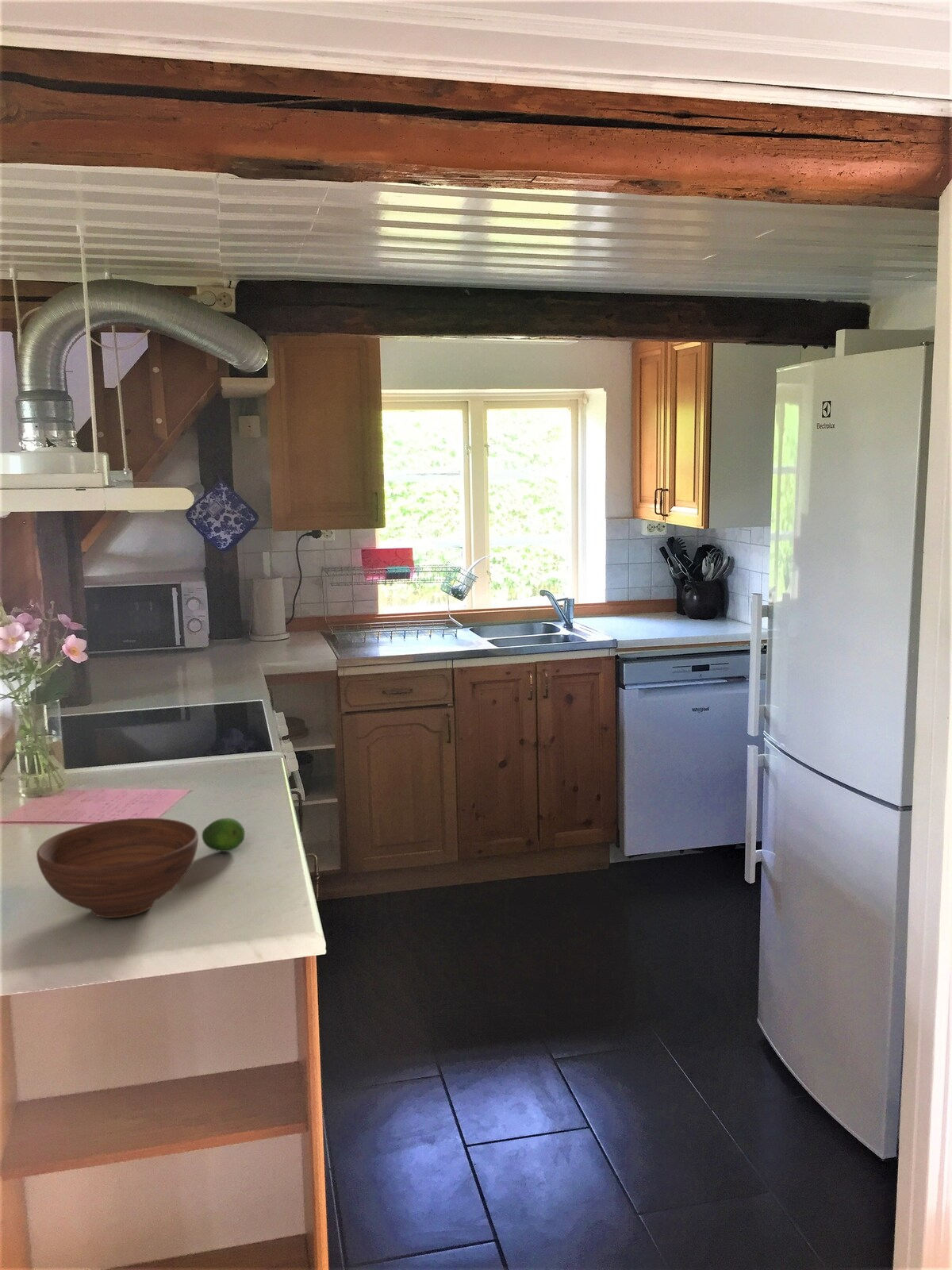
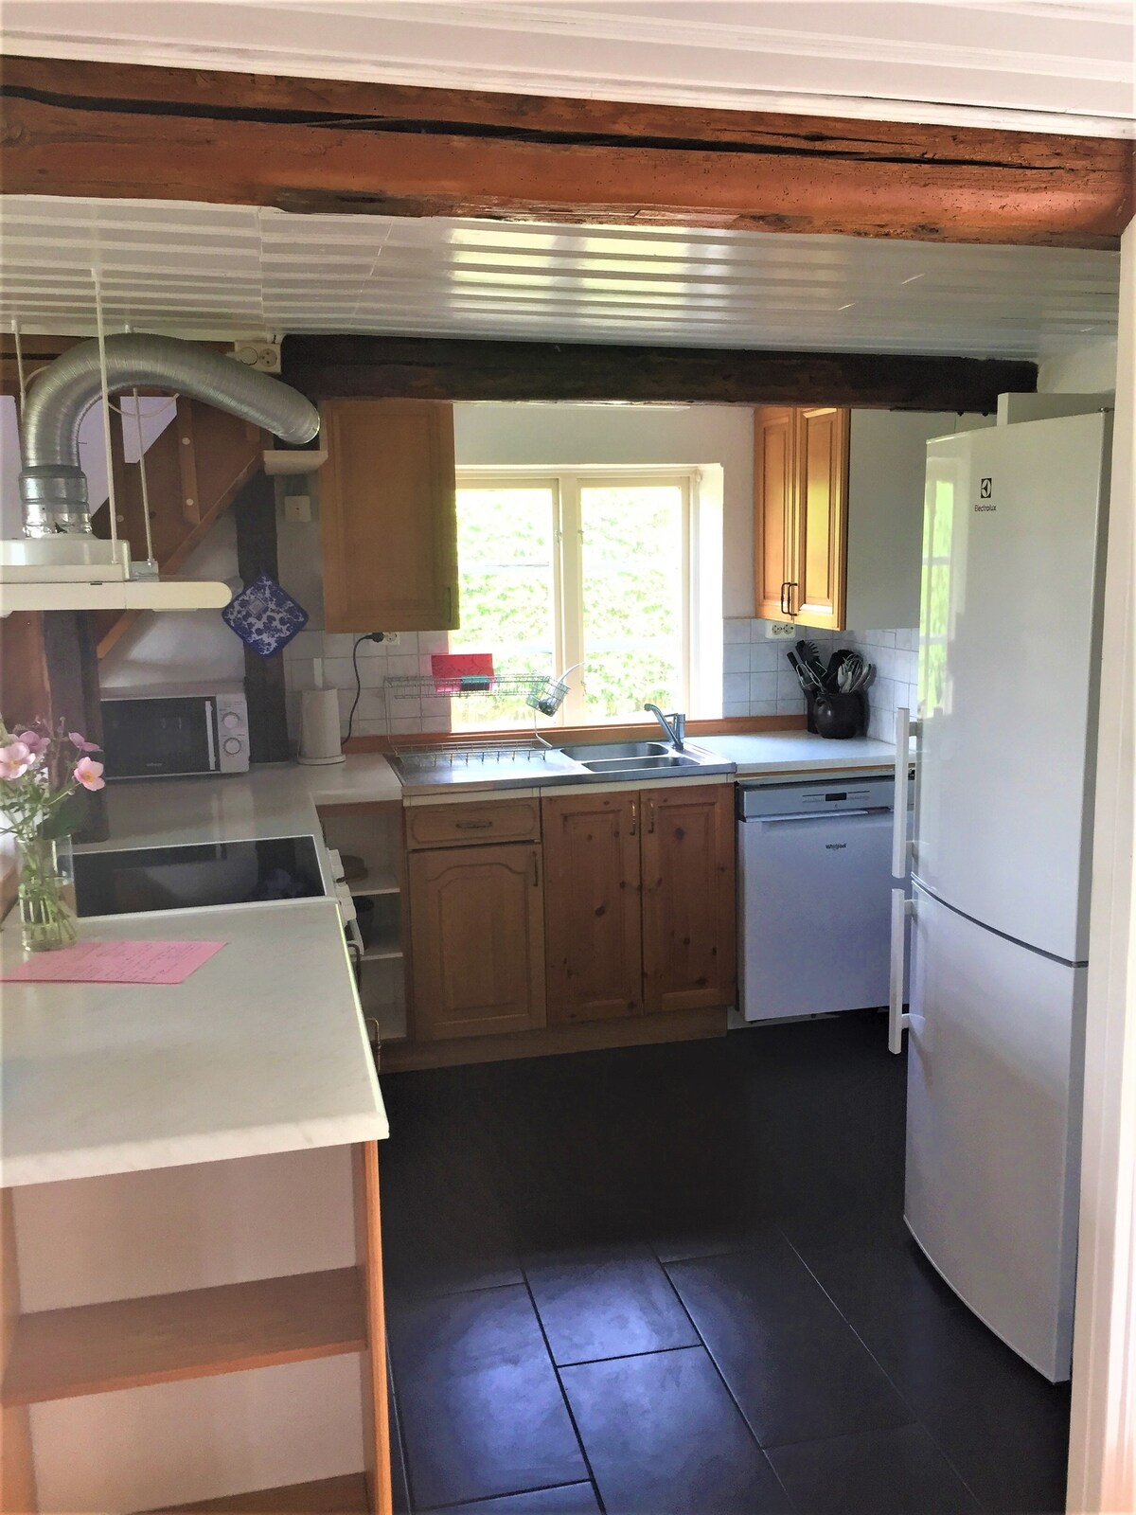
- fruit [201,817,246,852]
- bowl [36,818,199,918]
